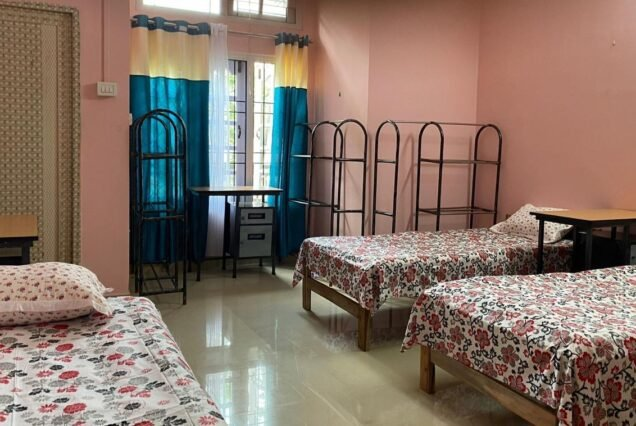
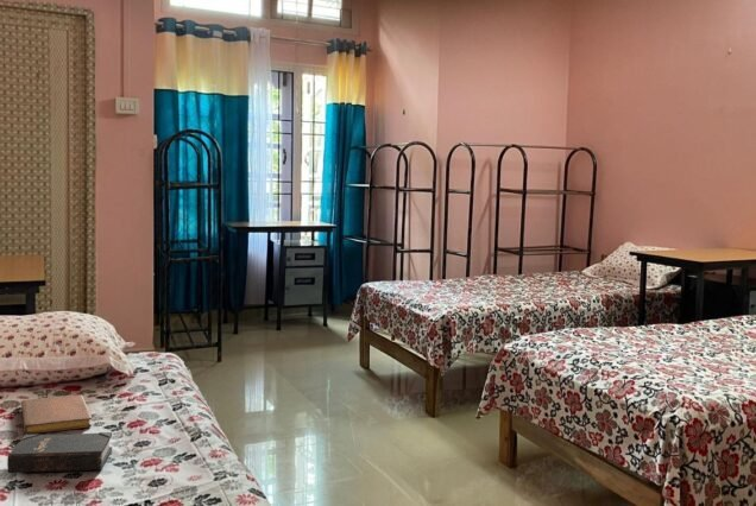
+ hardback book [6,431,113,474]
+ notebook [20,394,93,435]
